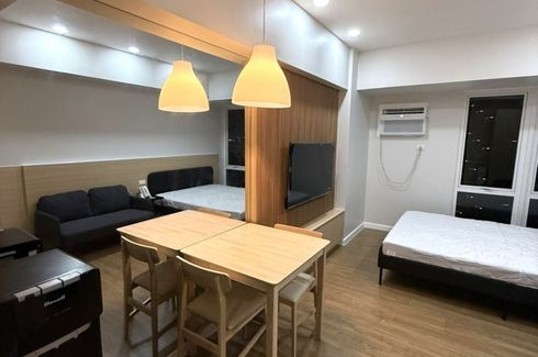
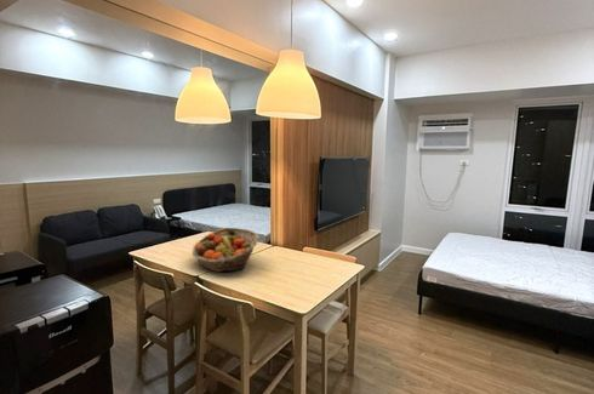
+ fruit basket [190,227,261,273]
